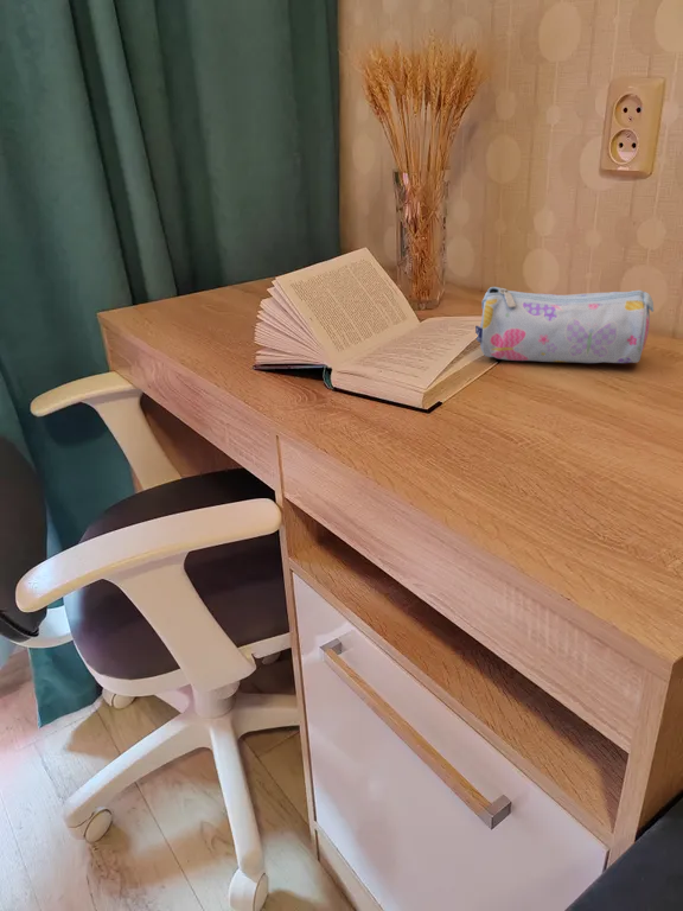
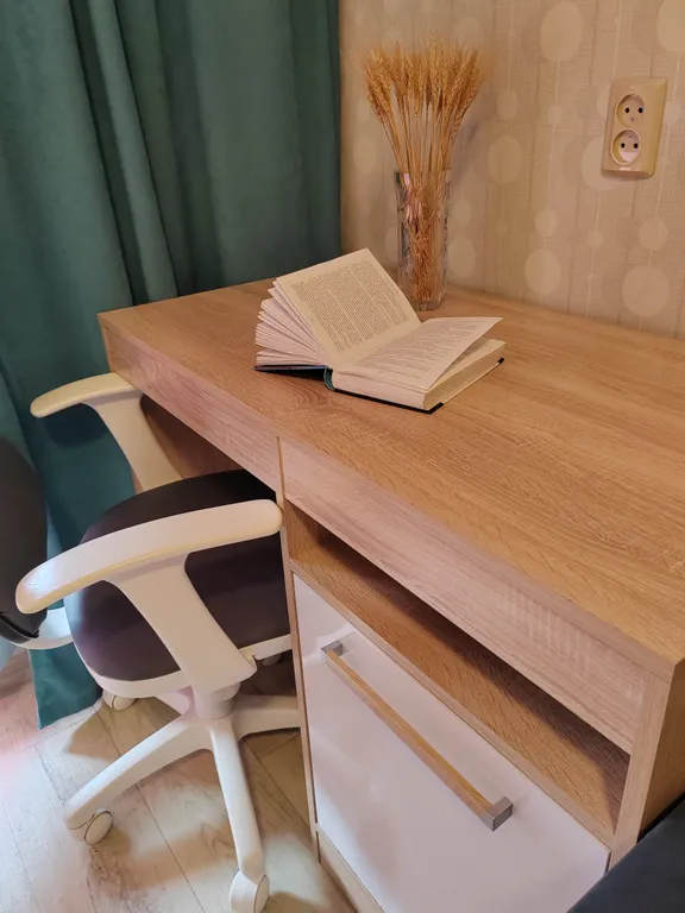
- pencil case [474,286,655,364]
